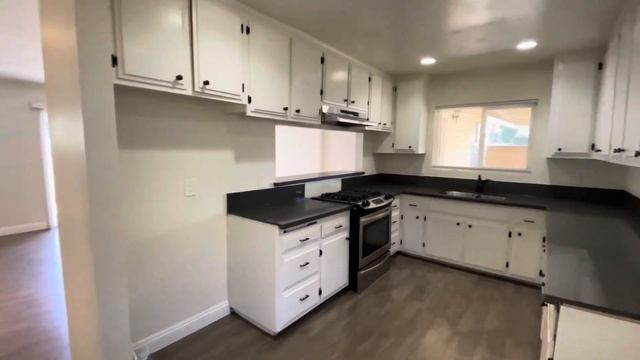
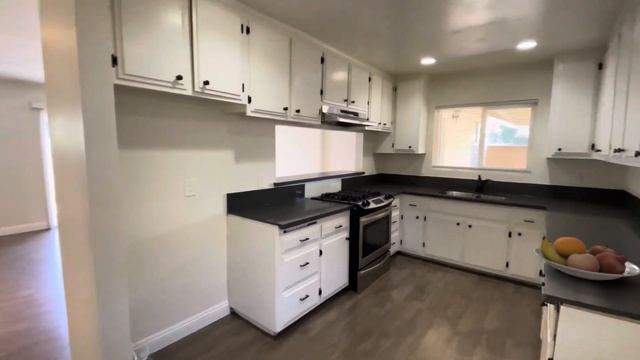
+ fruit bowl [533,236,640,281]
